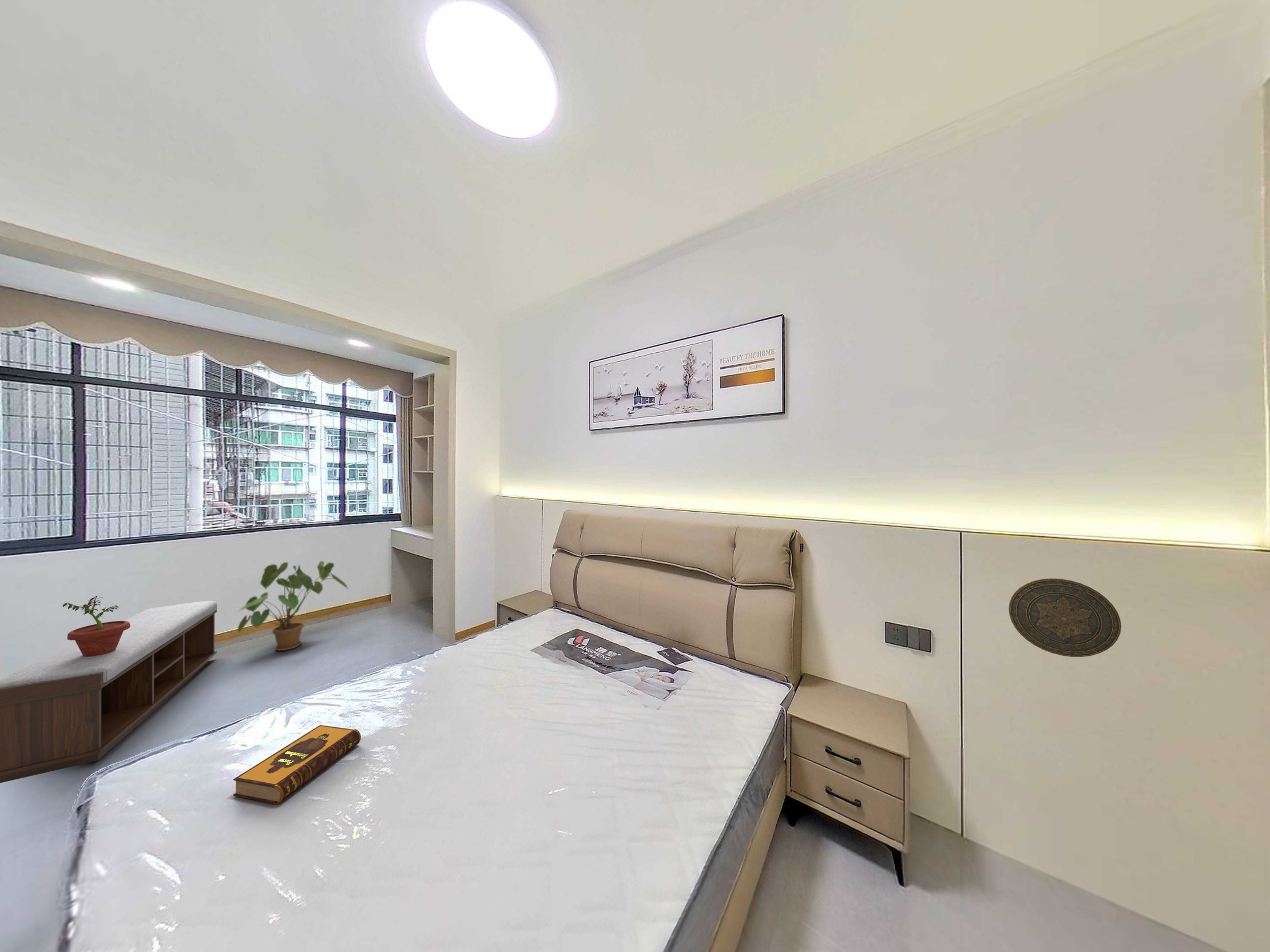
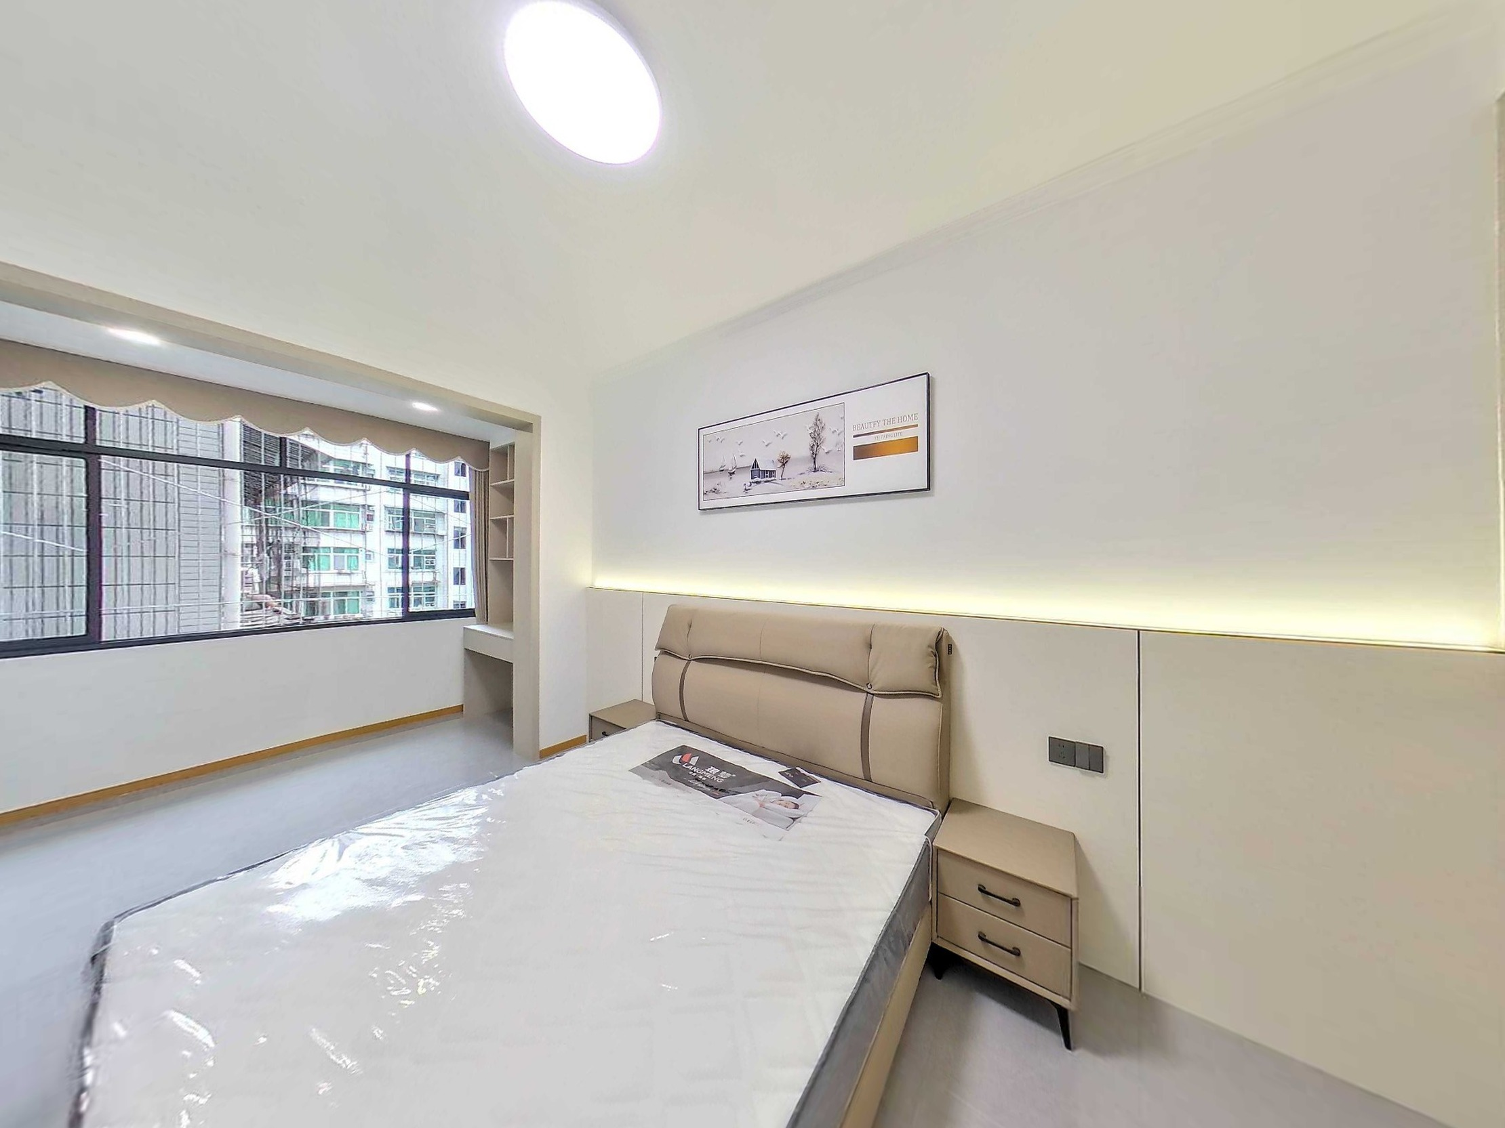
- potted plant [61,595,130,657]
- hardback book [233,724,362,804]
- decorative plate [1008,577,1122,658]
- house plant [235,560,351,651]
- bench [0,600,218,784]
